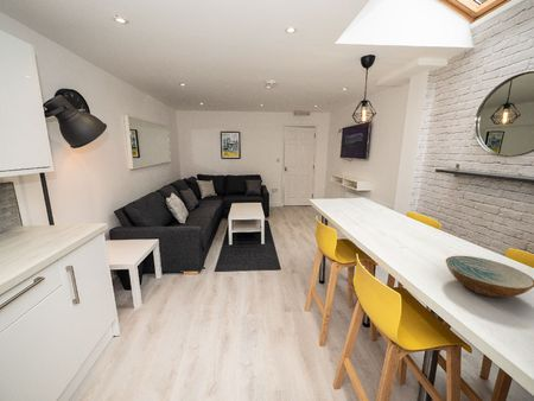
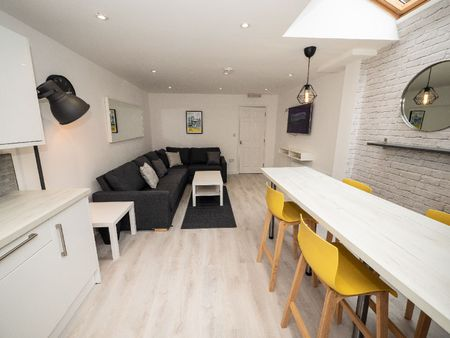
- bowl [445,255,534,298]
